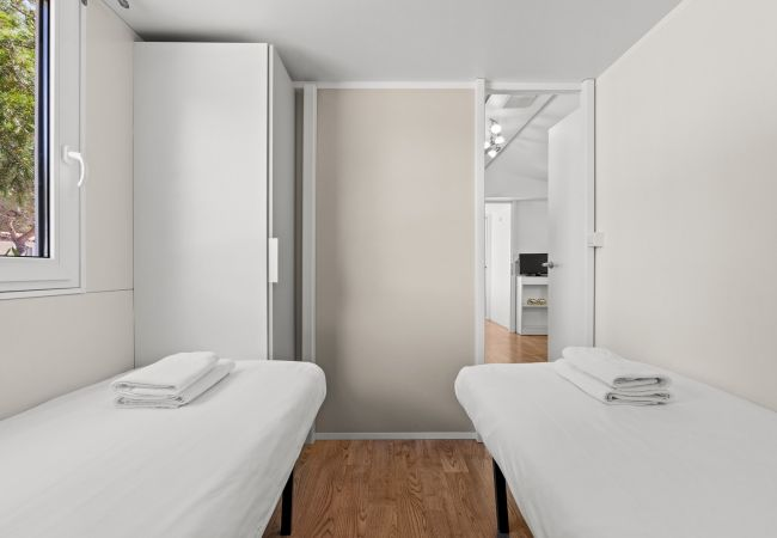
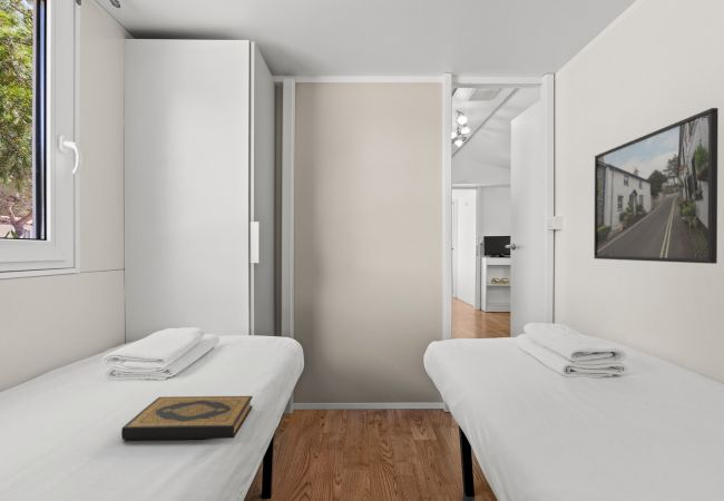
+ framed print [593,107,720,265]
+ hardback book [120,395,254,441]
